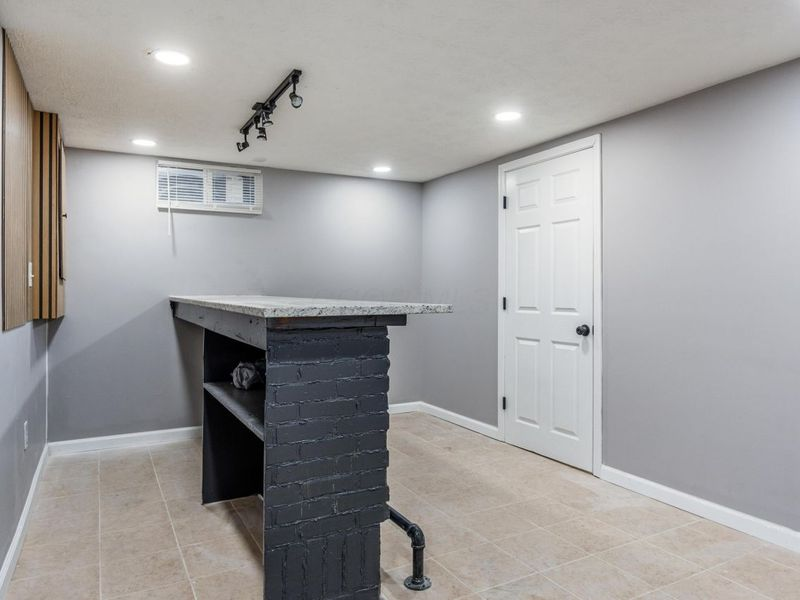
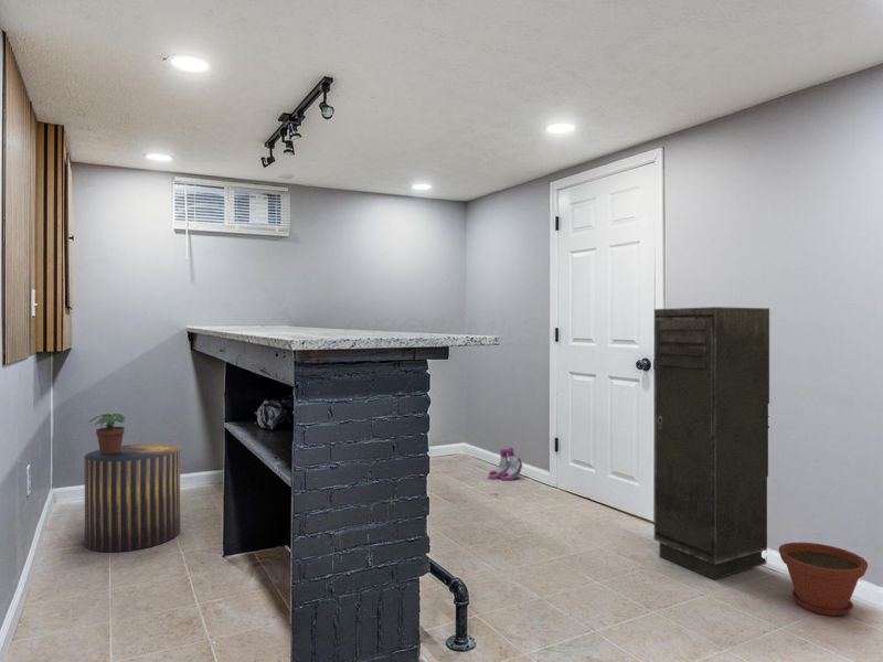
+ potted plant [88,413,127,455]
+ storage cabinet [653,306,770,580]
+ boots [488,447,523,481]
+ stool [83,442,181,554]
+ plant pot [777,542,869,617]
